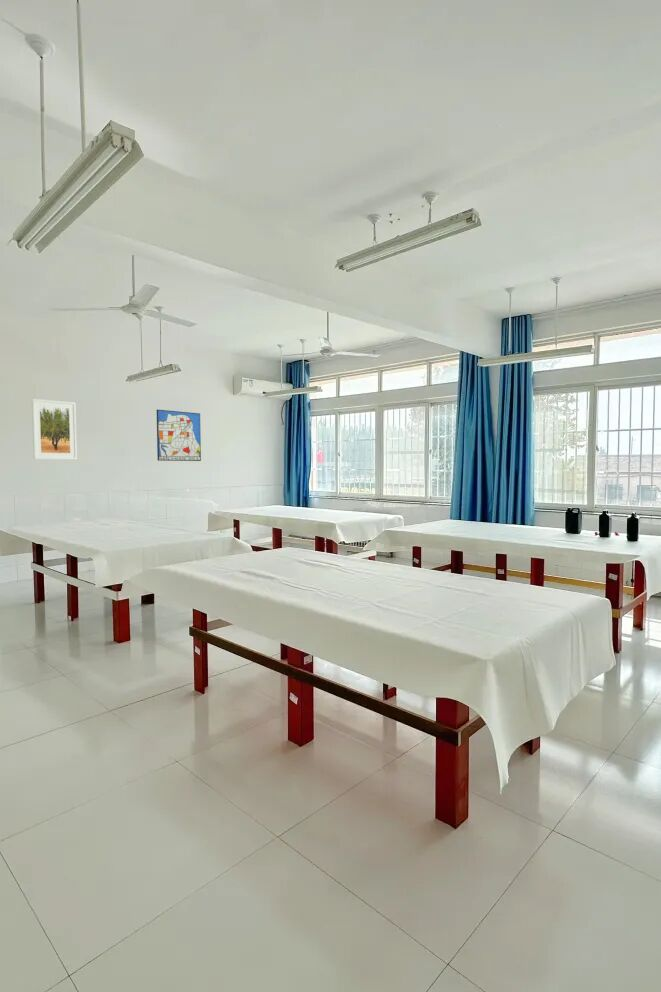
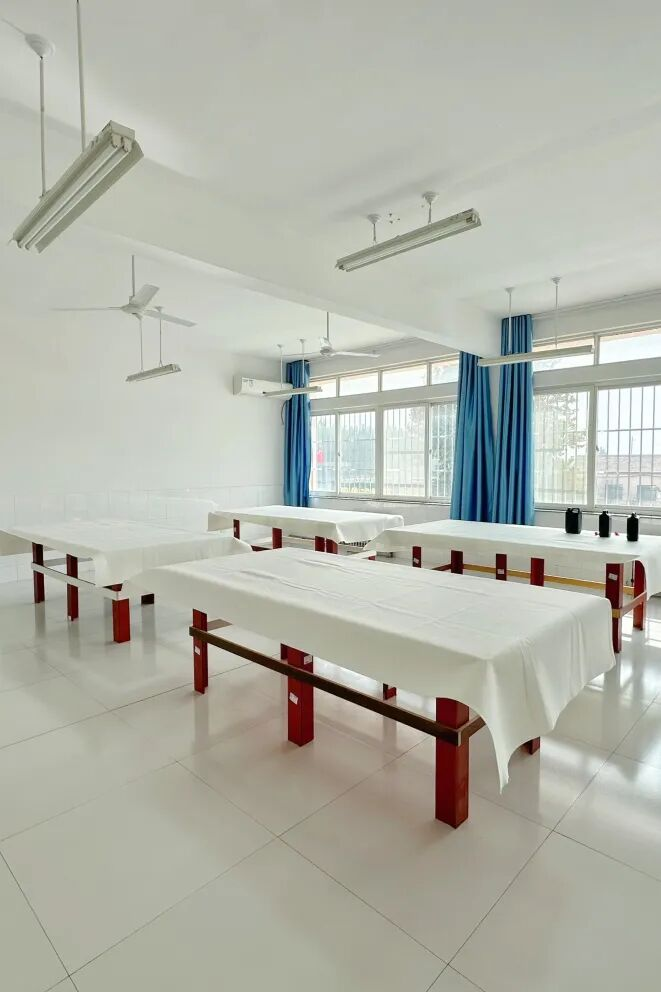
- wall art [156,409,202,462]
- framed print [31,398,78,461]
